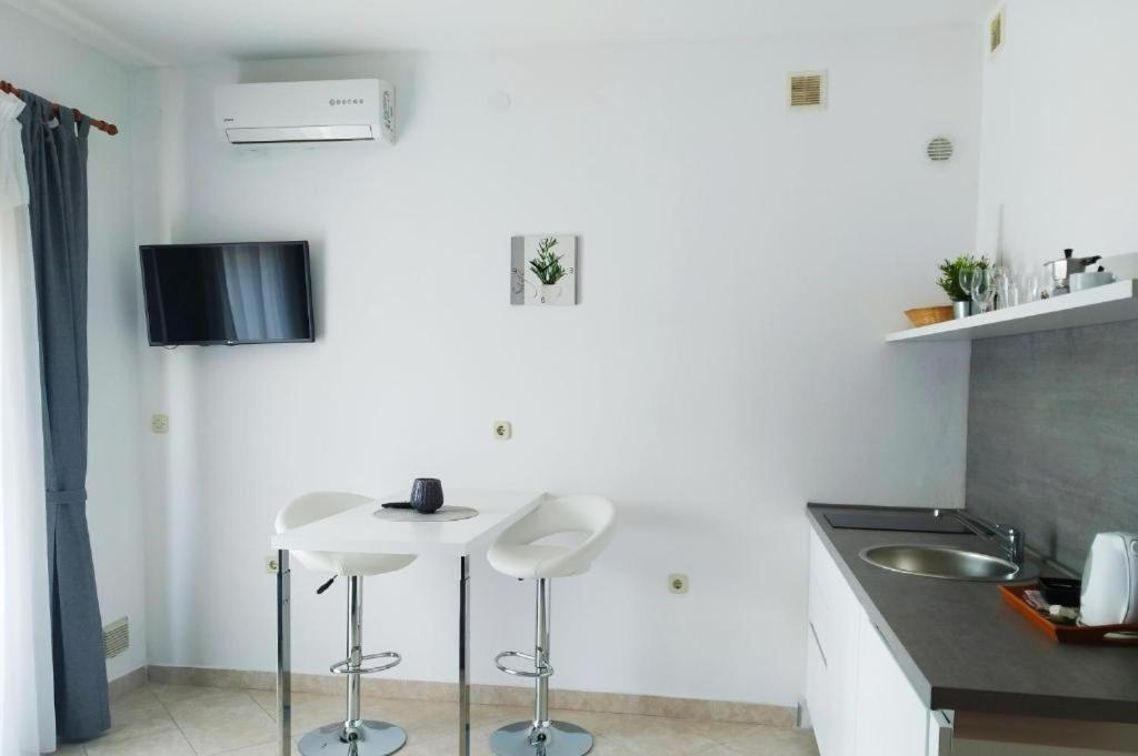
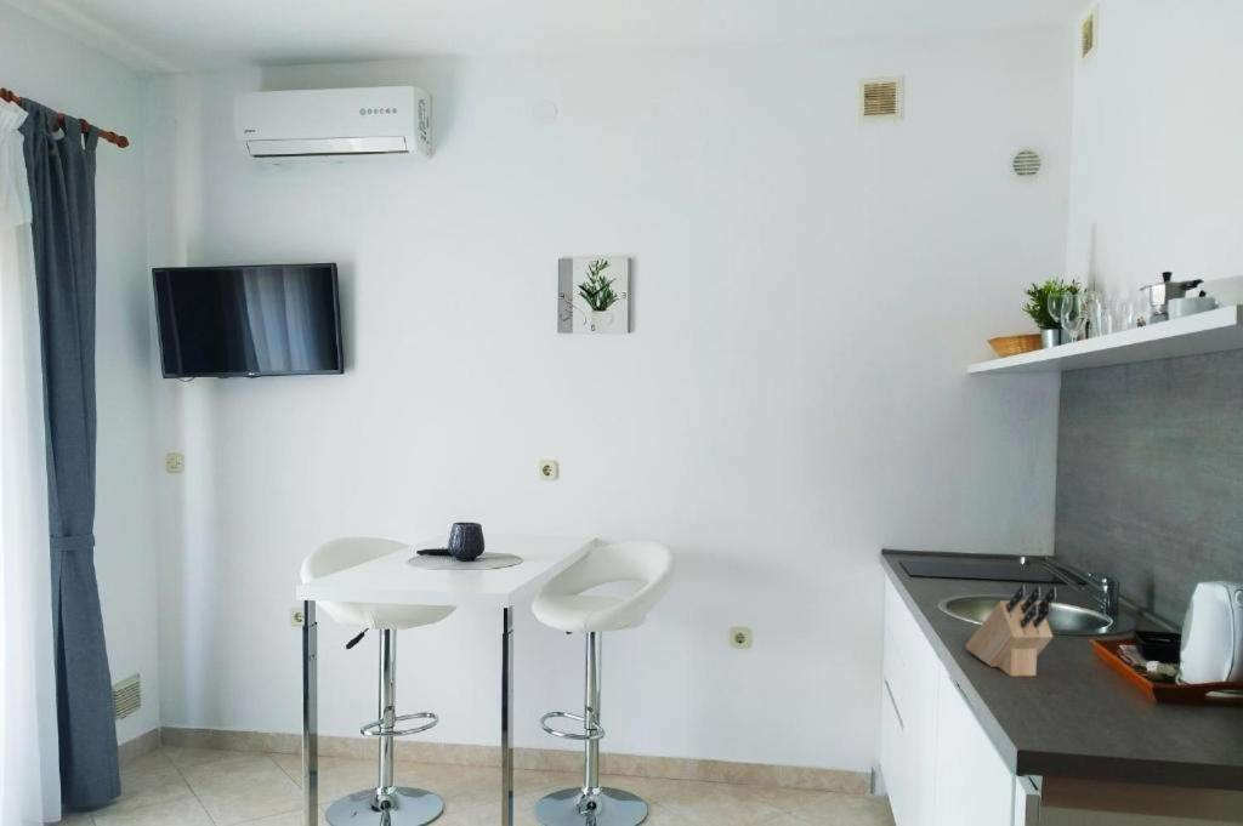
+ knife block [965,585,1058,677]
